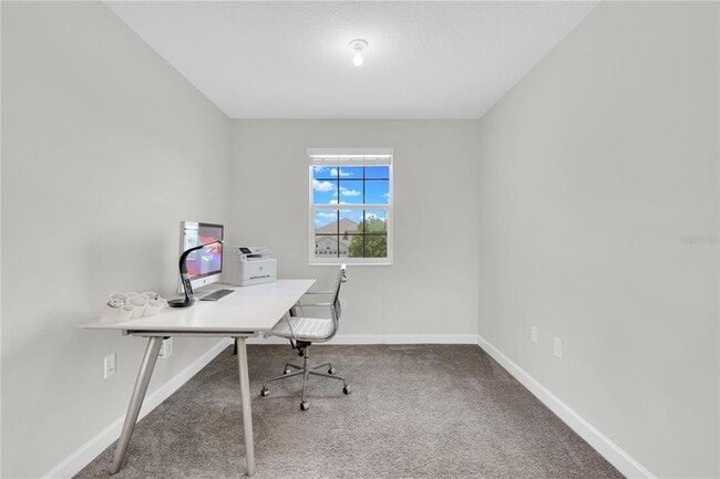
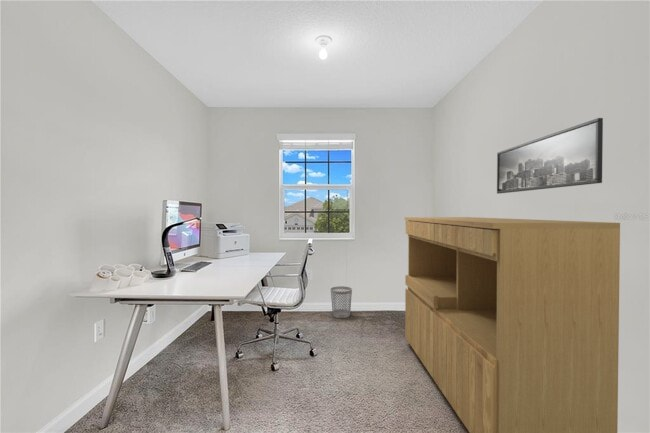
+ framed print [496,117,604,195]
+ bookcase [404,216,621,433]
+ wastebasket [330,285,353,319]
